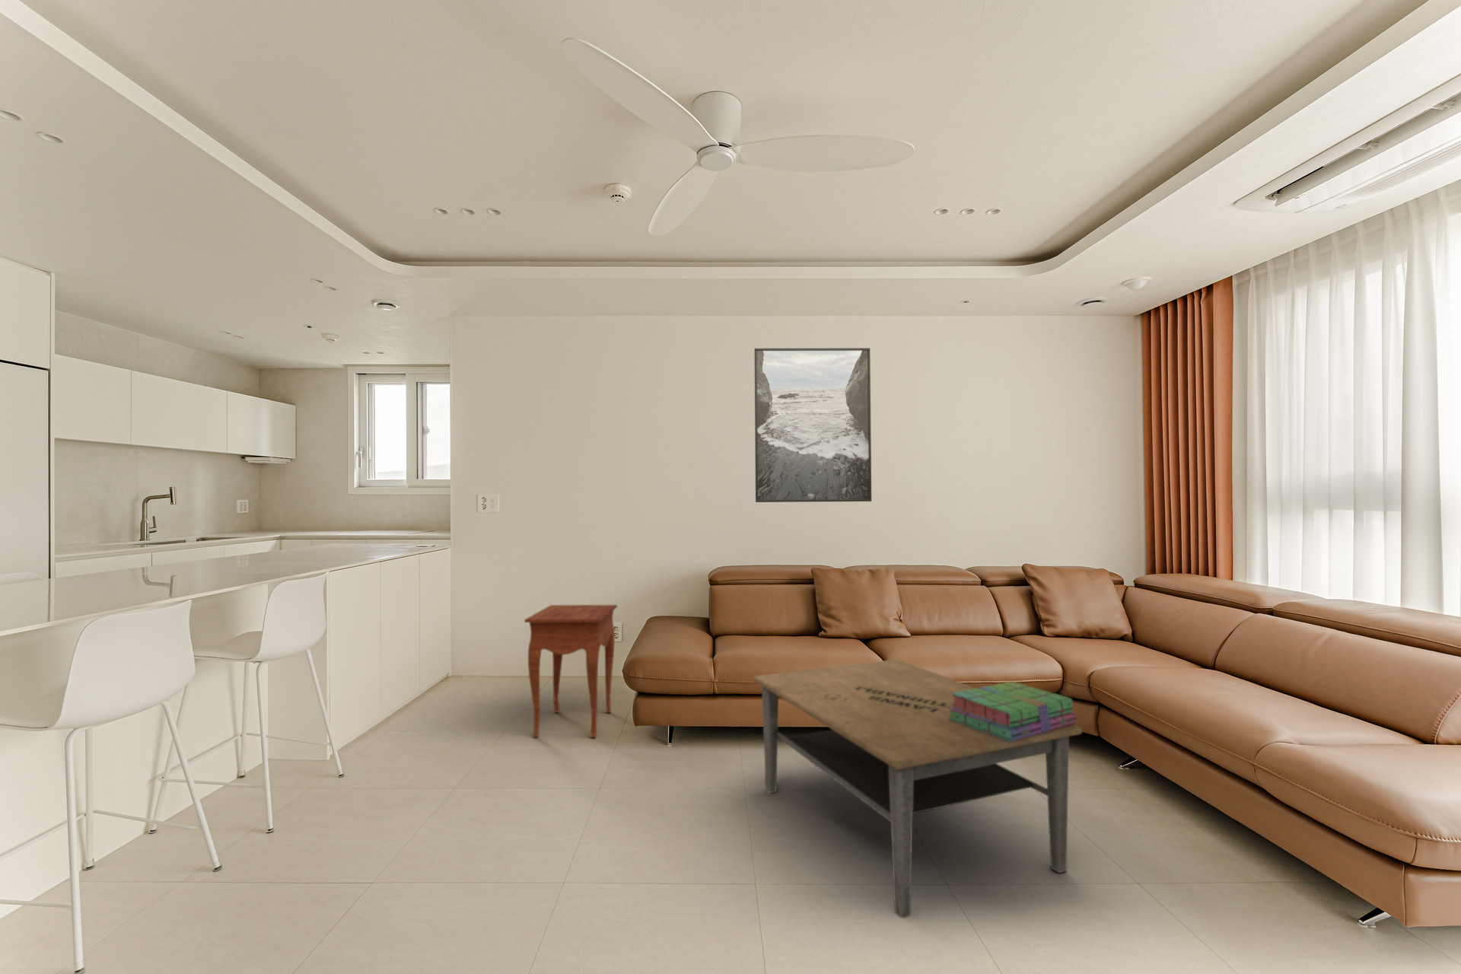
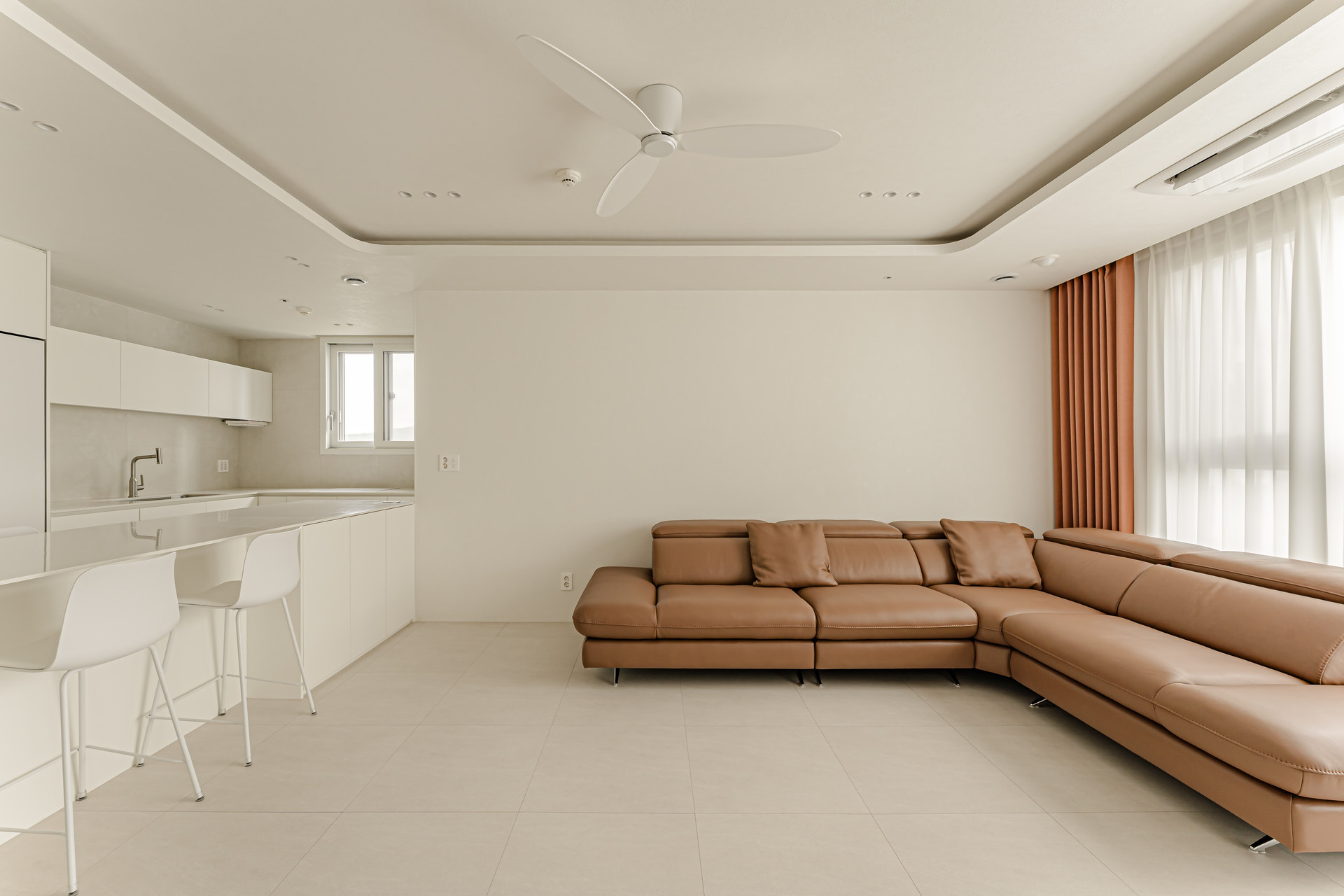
- coffee table [753,658,1083,920]
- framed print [754,347,872,503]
- side table [524,604,617,738]
- stack of books [948,680,1077,741]
